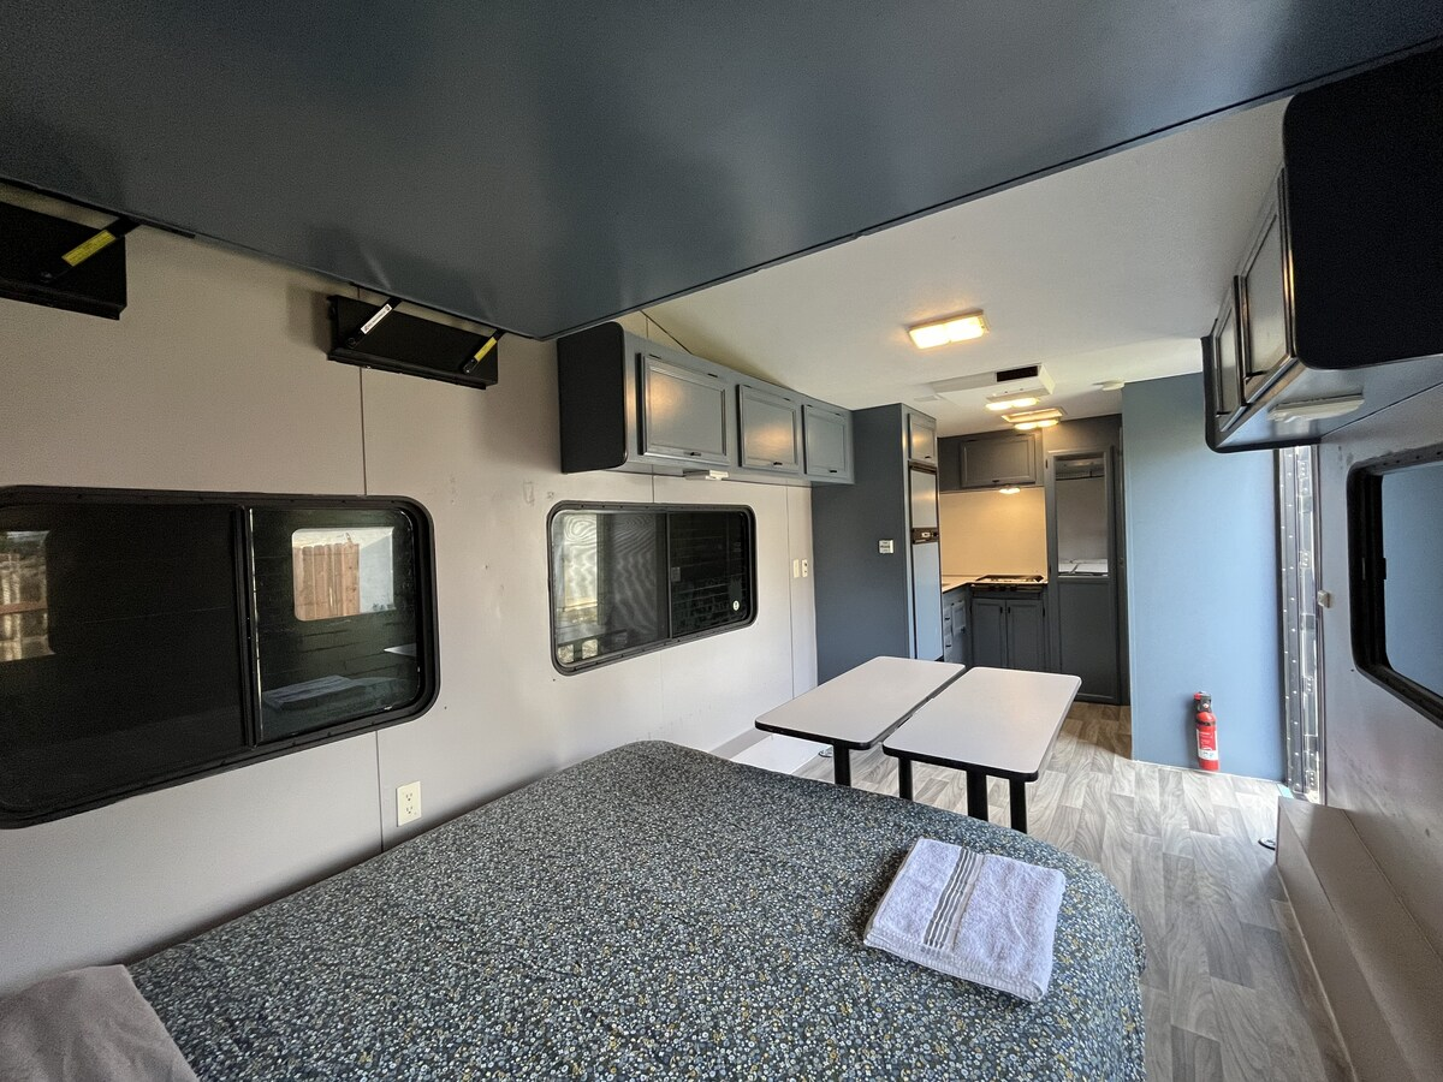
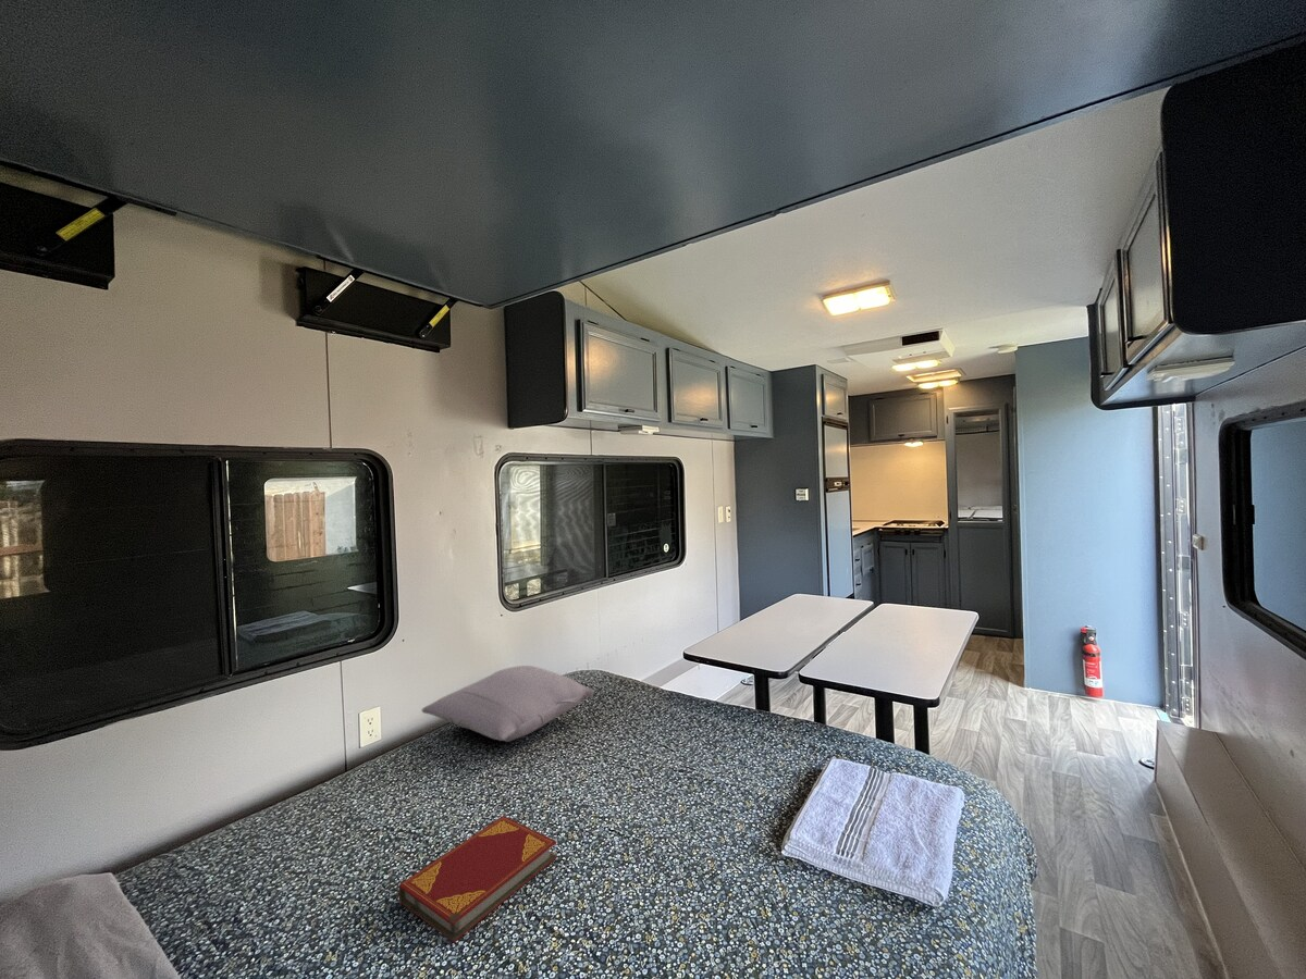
+ pillow [421,665,595,743]
+ hardback book [397,815,558,943]
